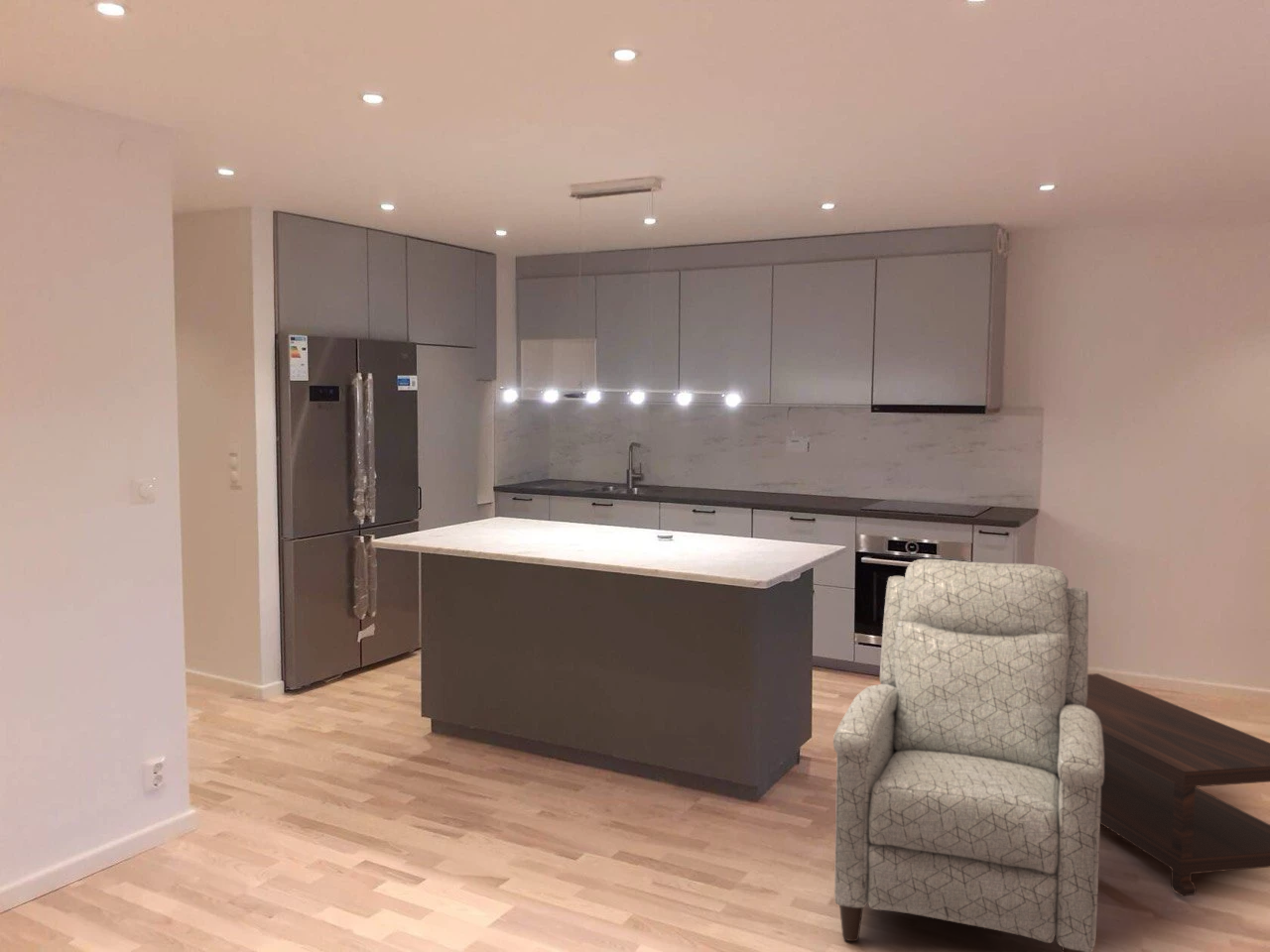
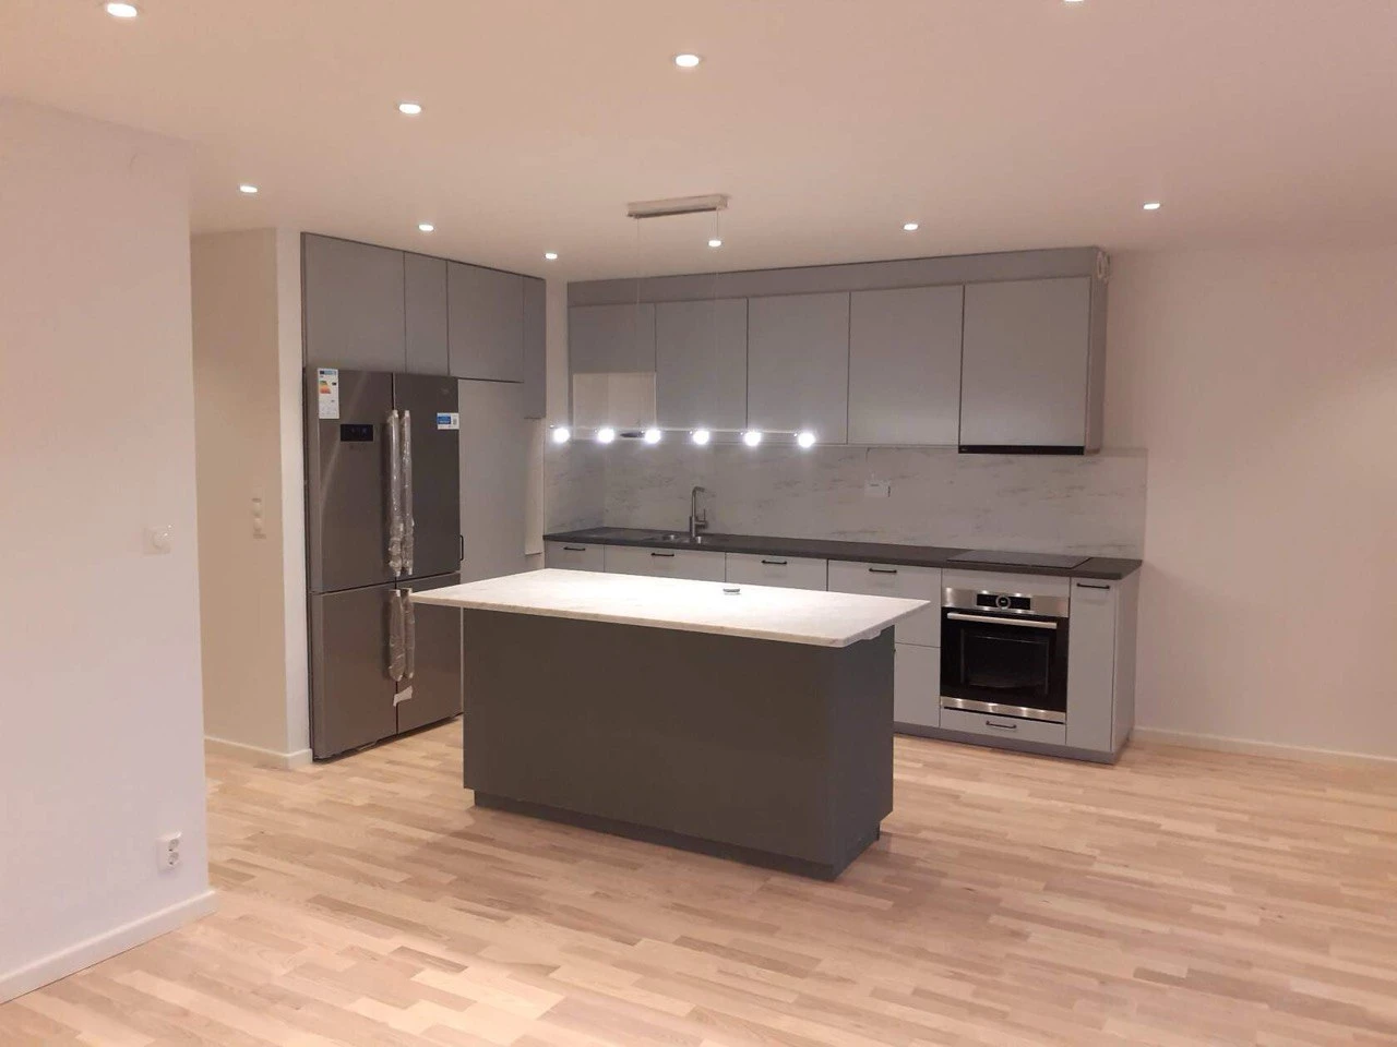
- chair [832,558,1104,952]
- coffee table [1085,672,1270,897]
